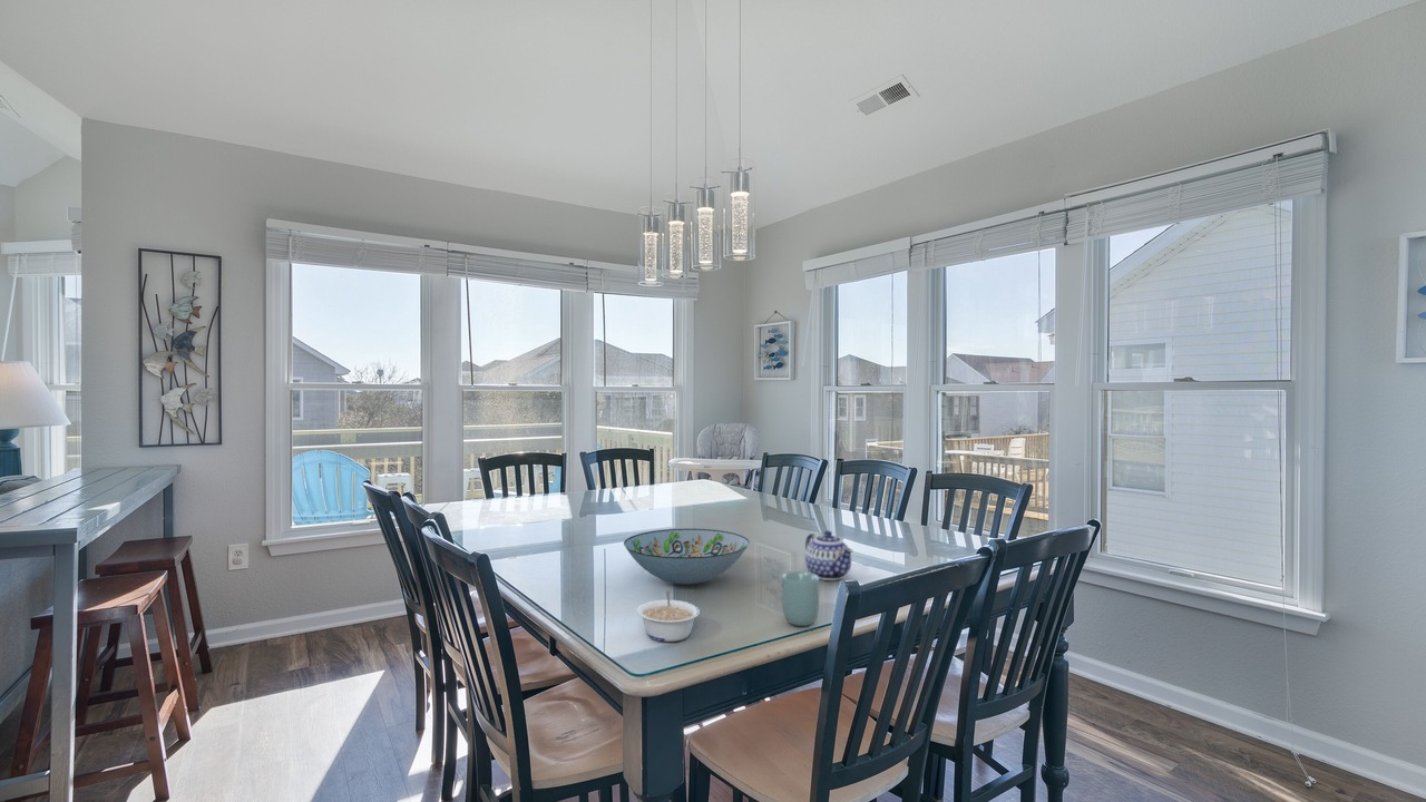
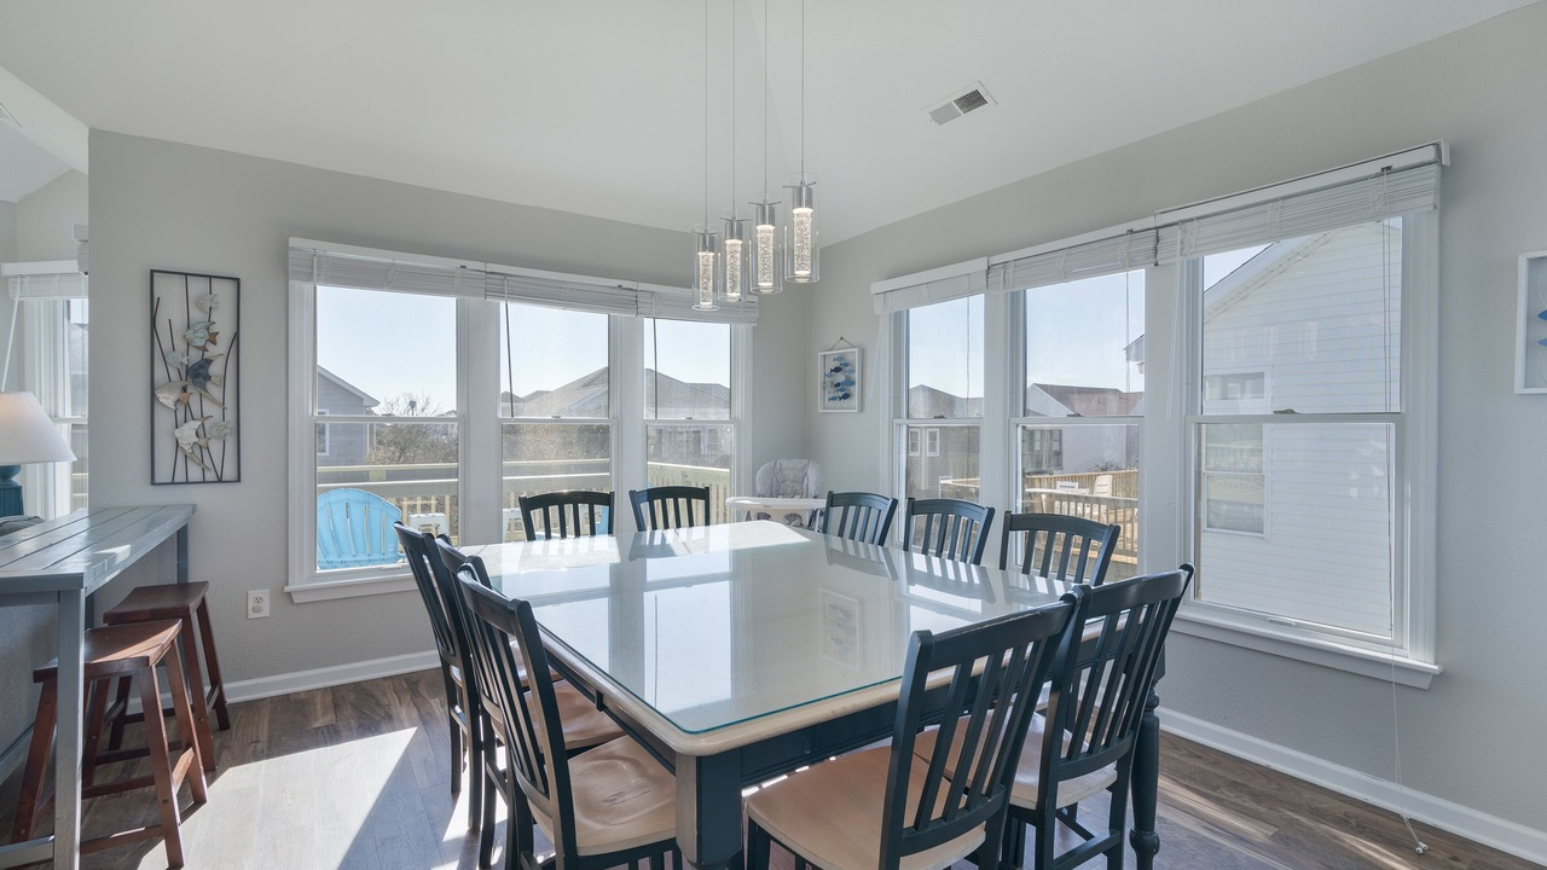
- decorative bowl [623,528,751,586]
- legume [636,589,701,643]
- teapot [804,530,854,581]
- cup [781,570,820,627]
